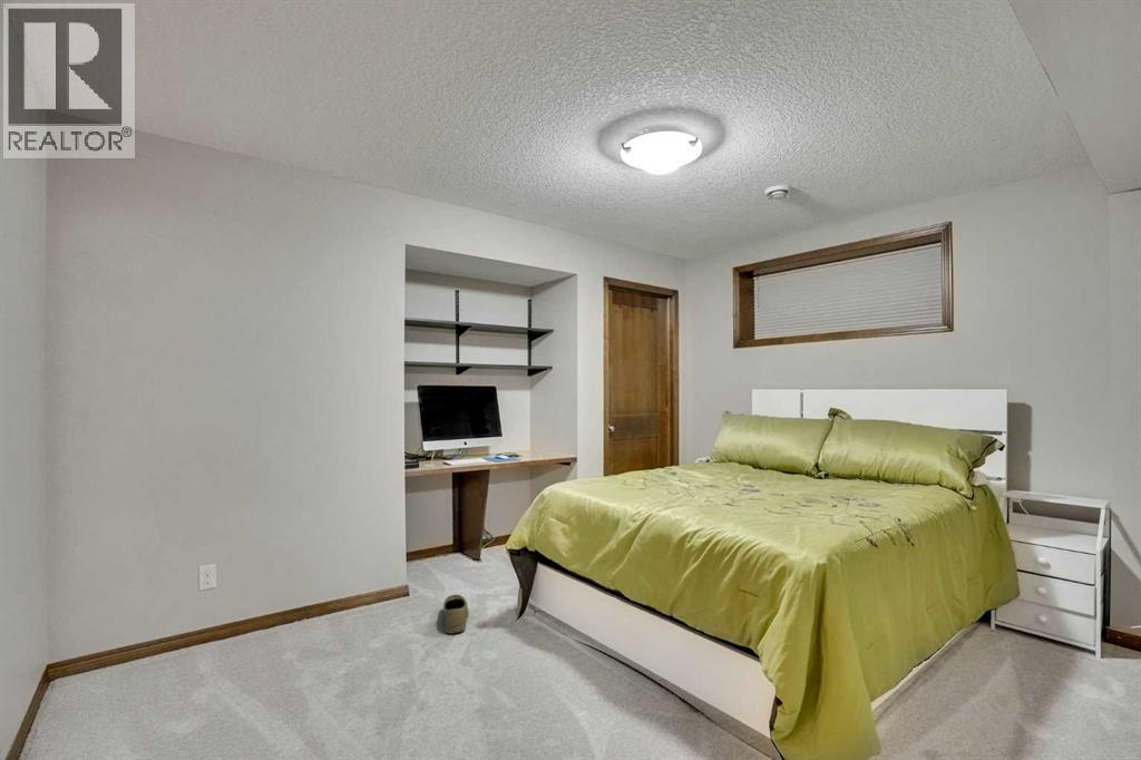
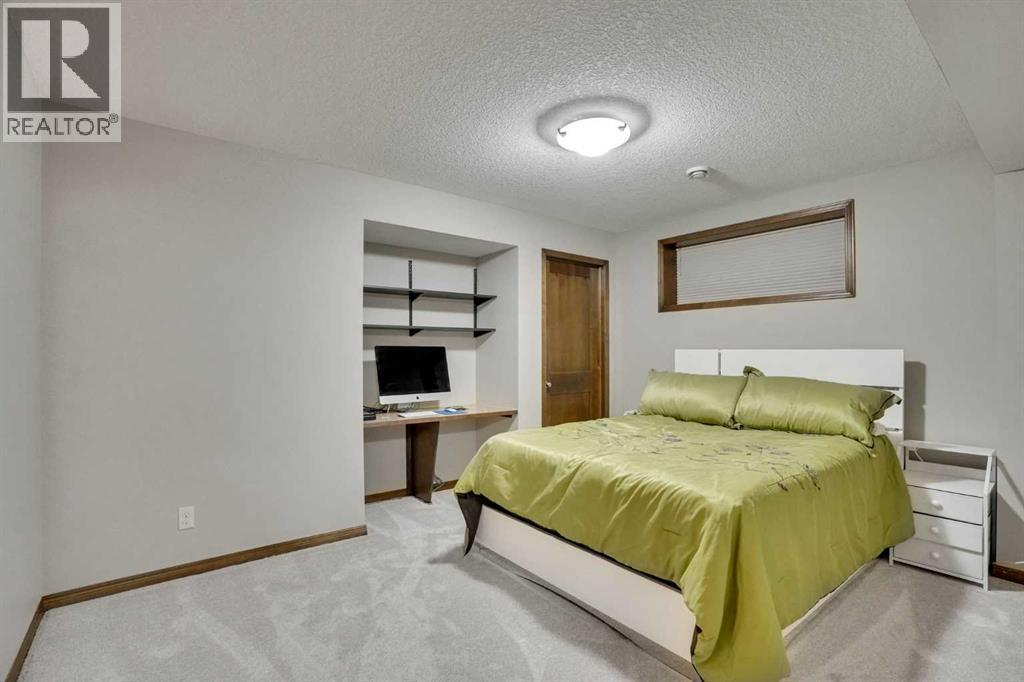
- shoe [442,593,470,635]
